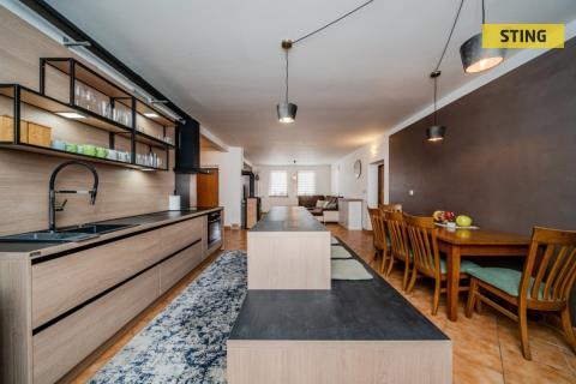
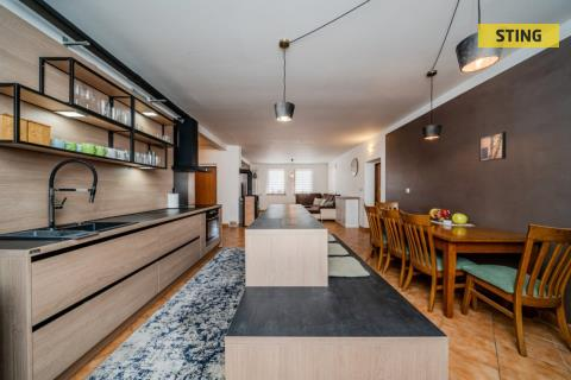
+ wall art [478,131,507,163]
